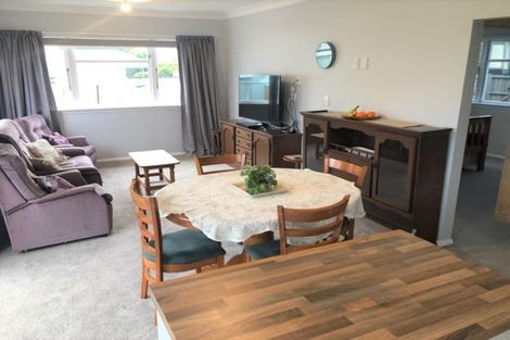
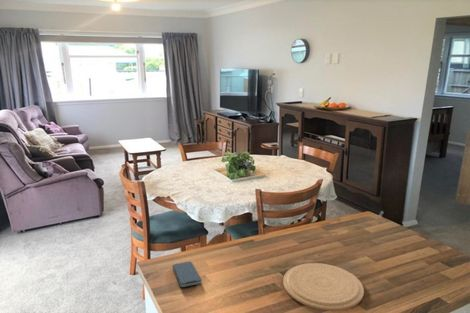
+ smartphone [172,261,202,288]
+ plate [282,262,365,312]
